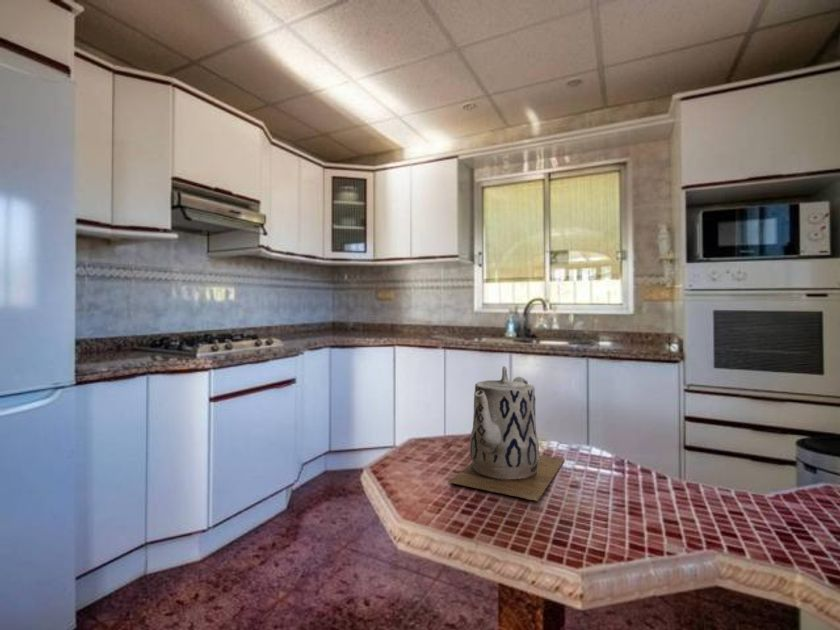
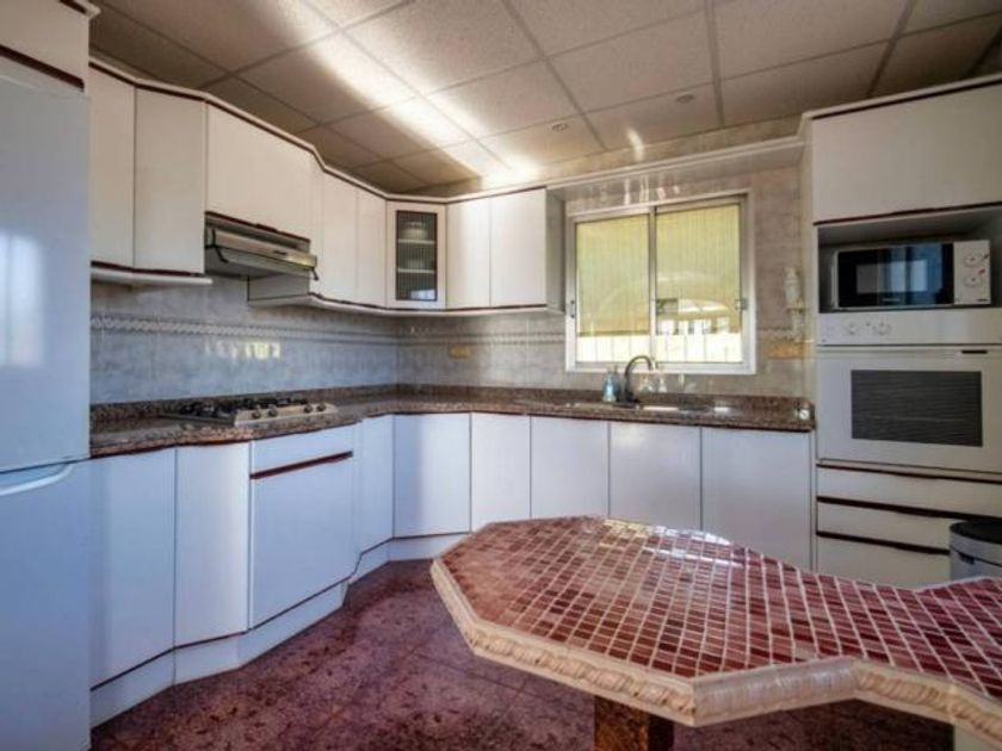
- teapot [447,365,565,502]
